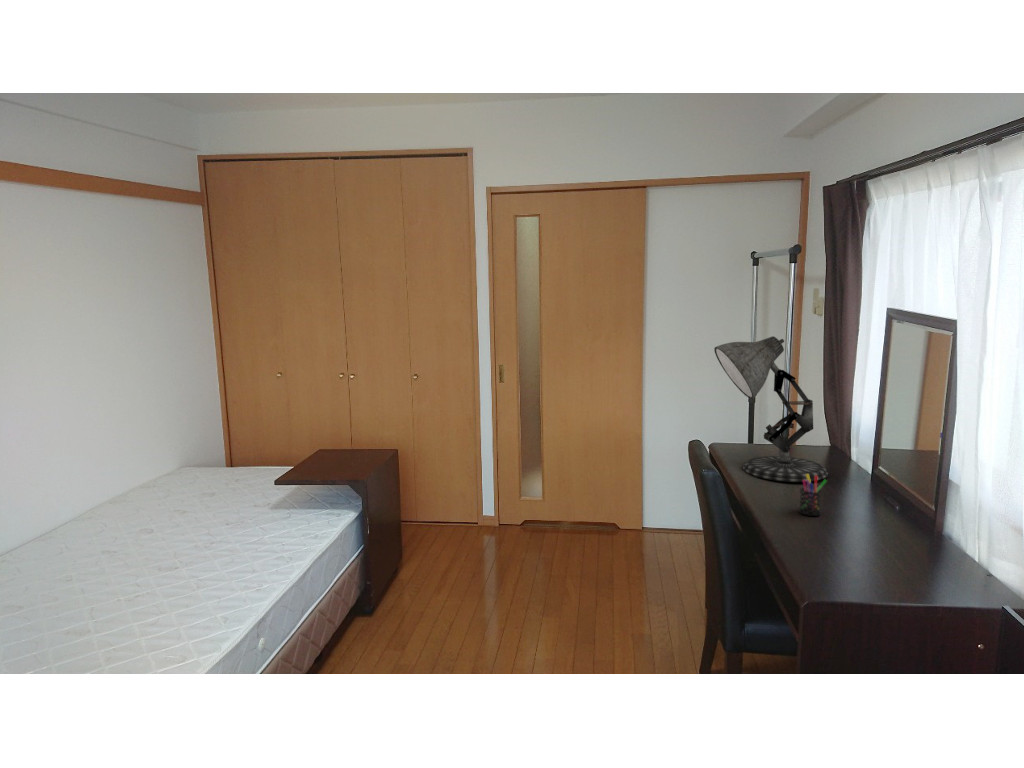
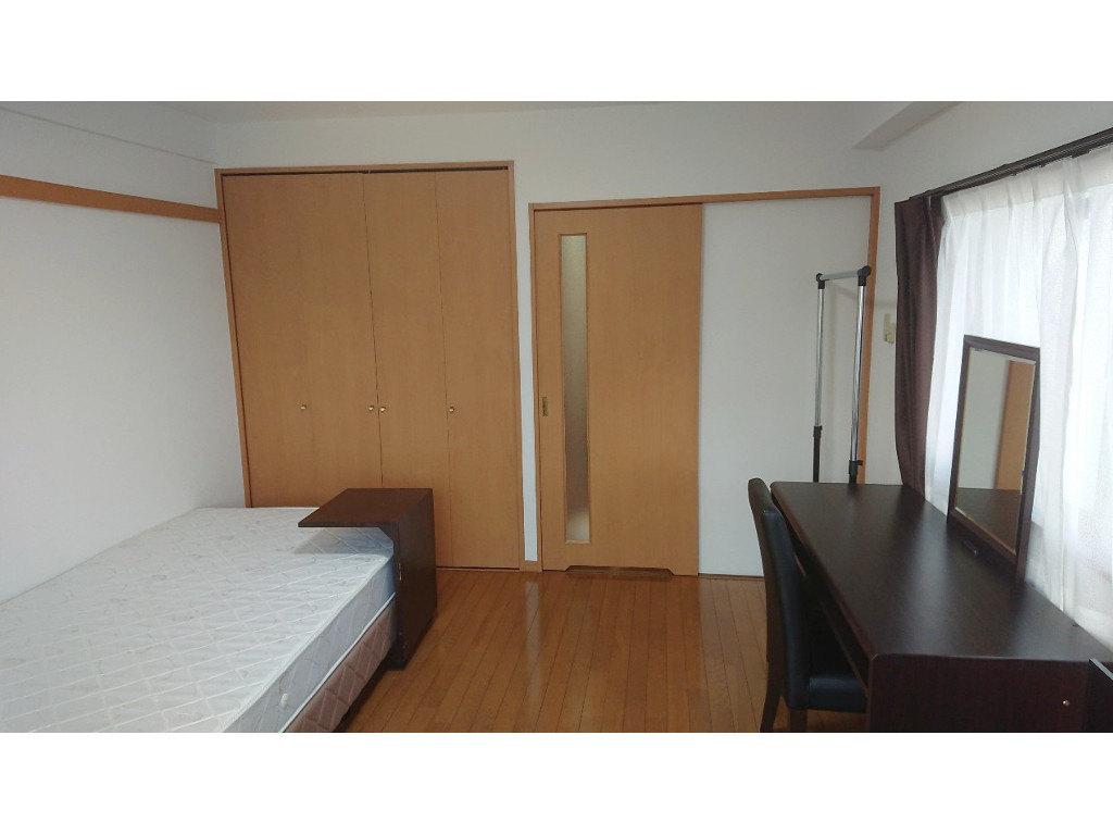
- desk lamp [713,335,829,483]
- pen holder [798,474,828,517]
